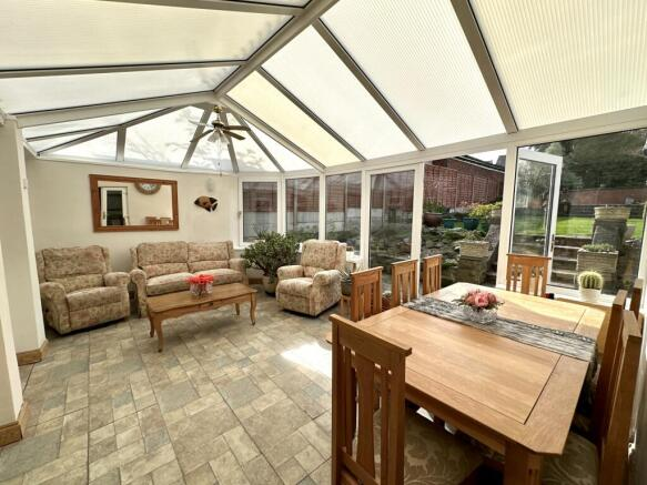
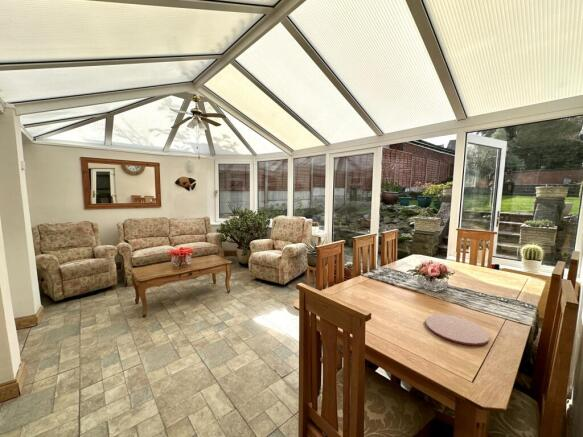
+ plate [425,313,491,347]
